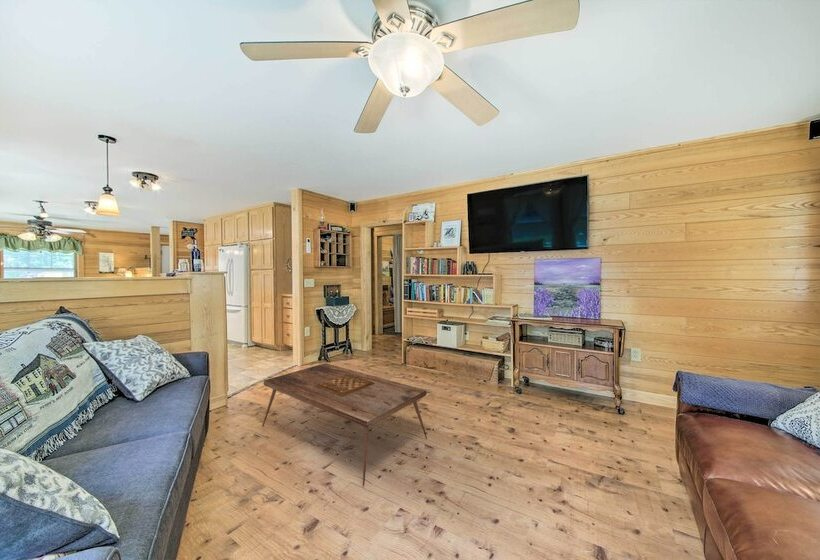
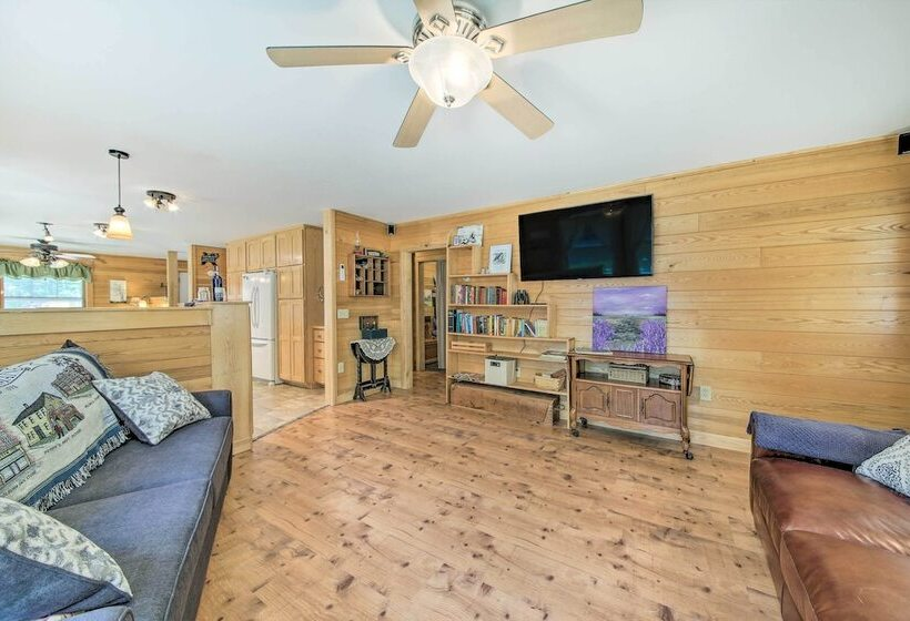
- coffee table [261,362,428,487]
